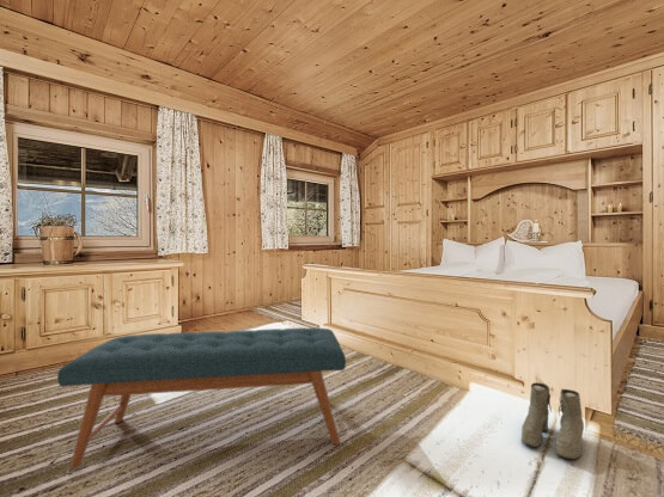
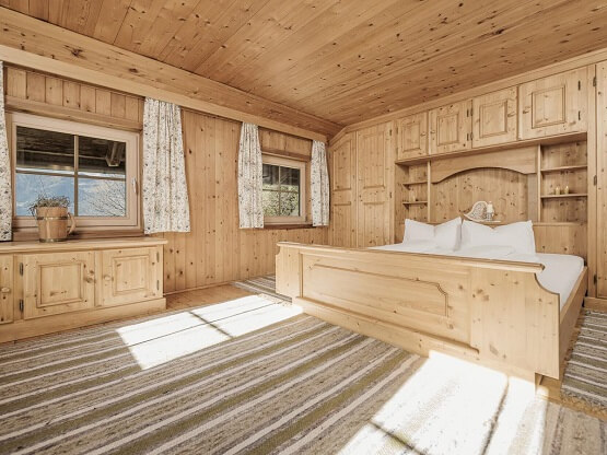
- boots [520,381,585,460]
- bench [56,326,347,470]
